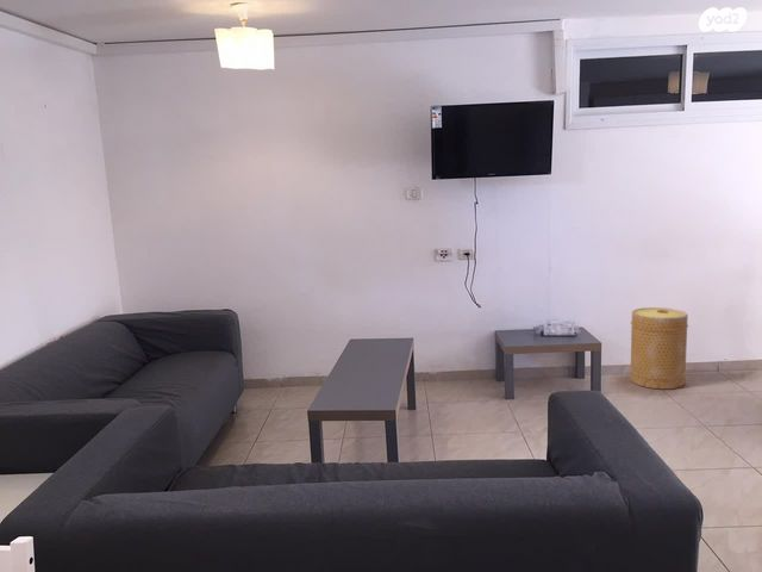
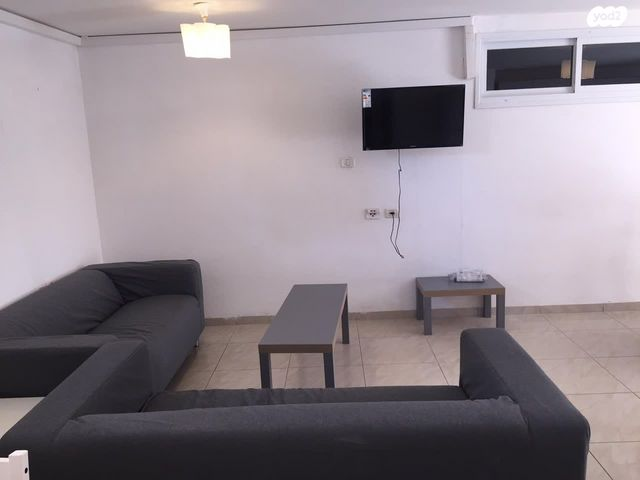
- basket [629,306,689,390]
